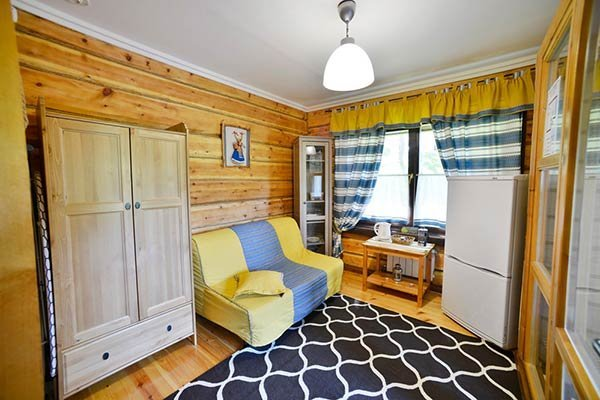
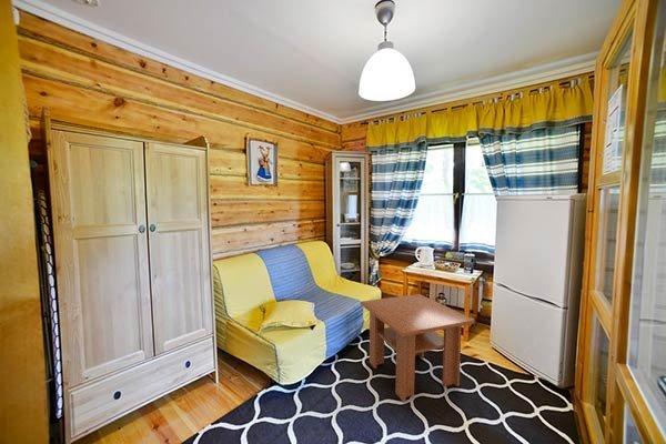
+ coffee table [360,293,476,403]
